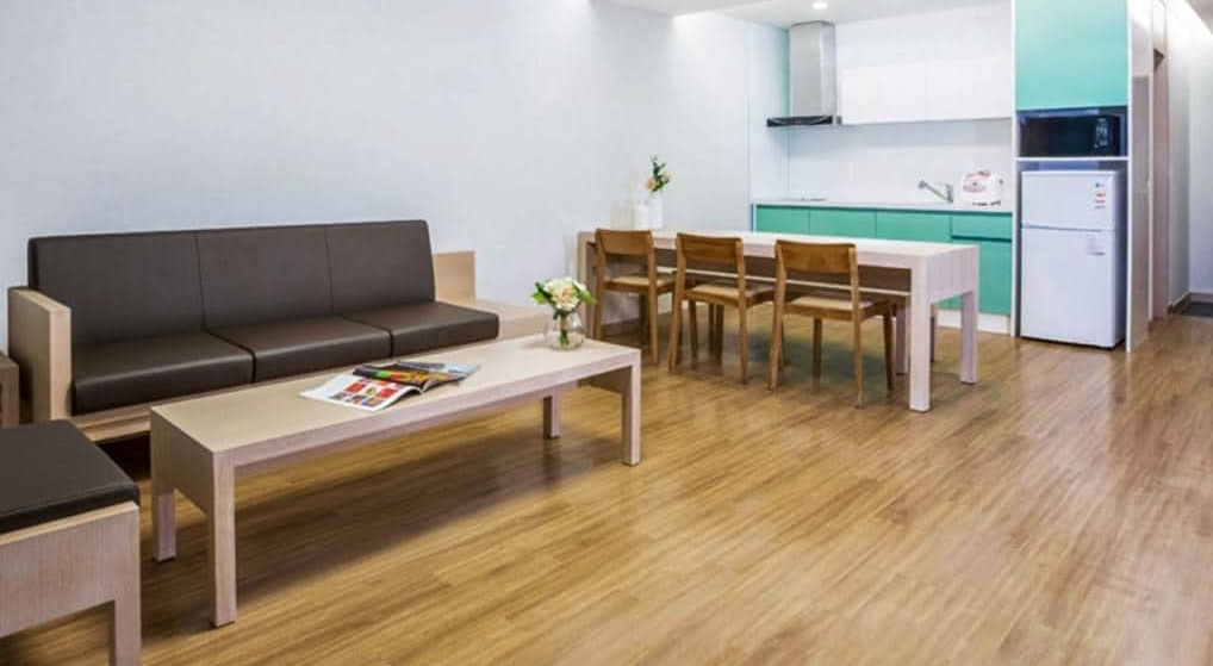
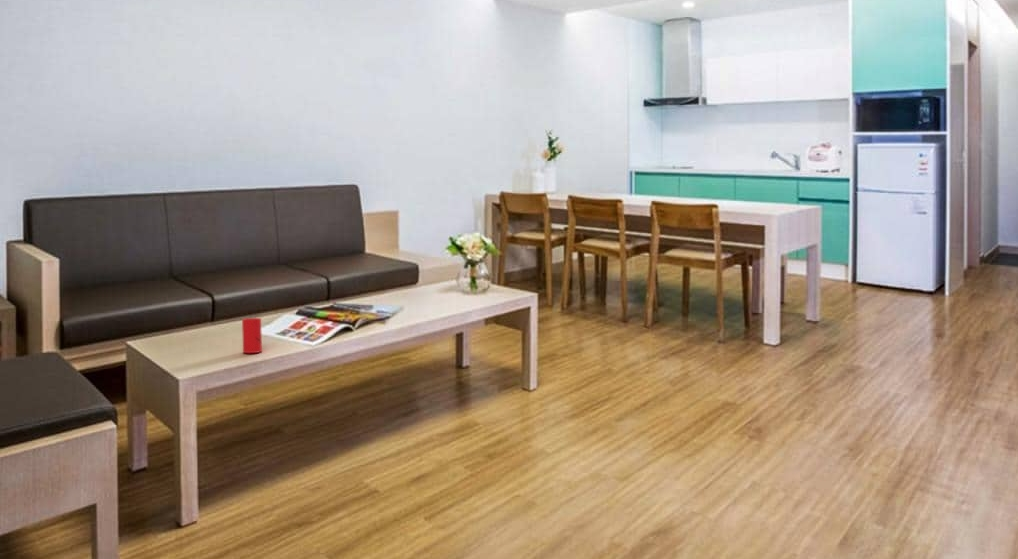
+ cup [241,317,263,354]
